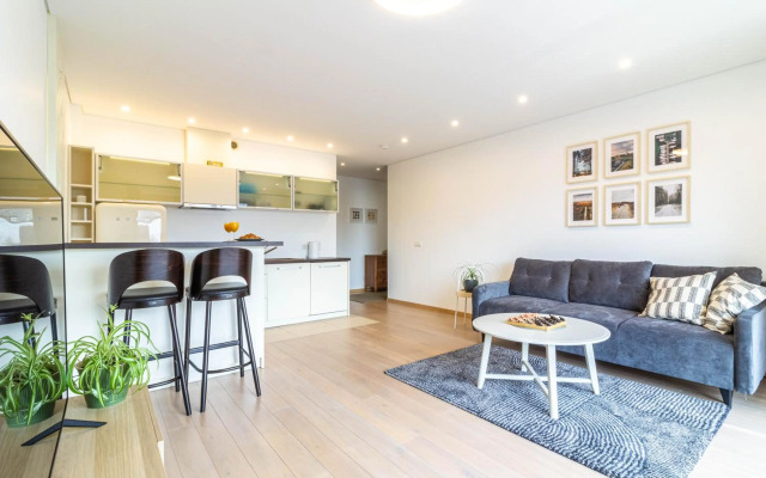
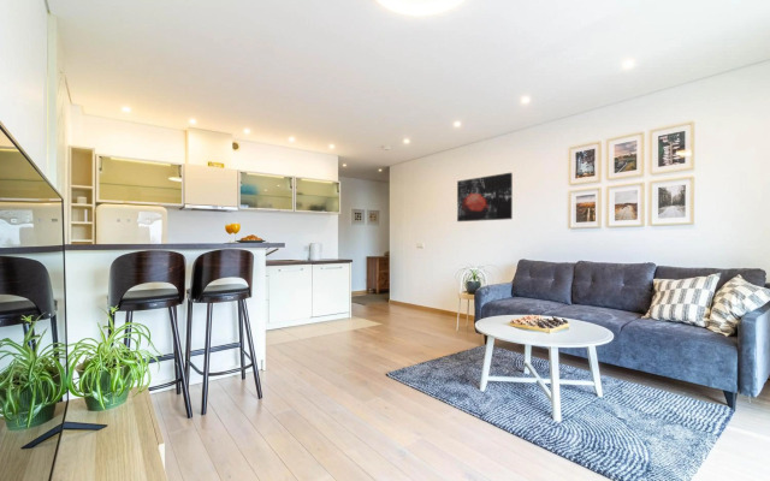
+ wall art [456,172,514,222]
